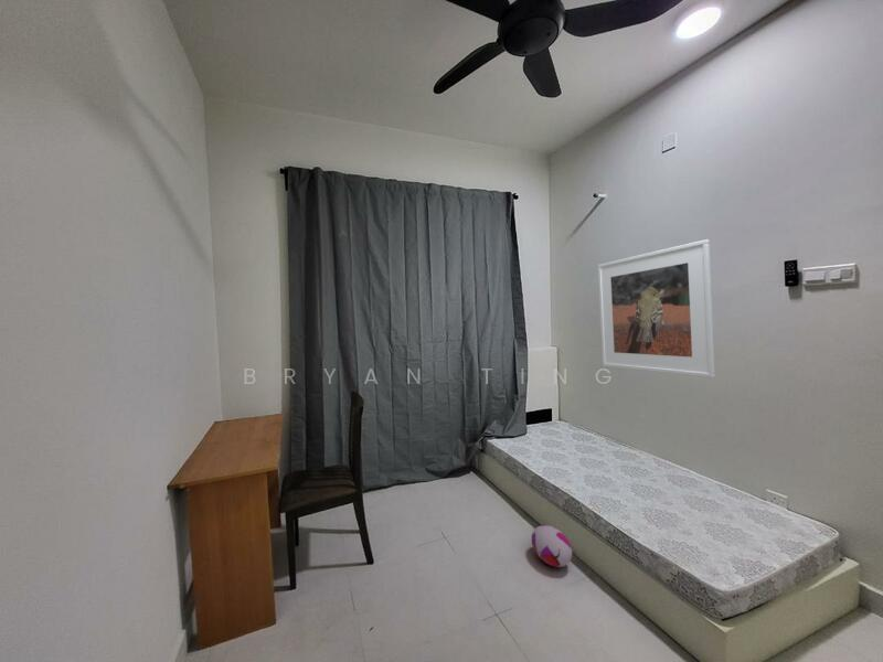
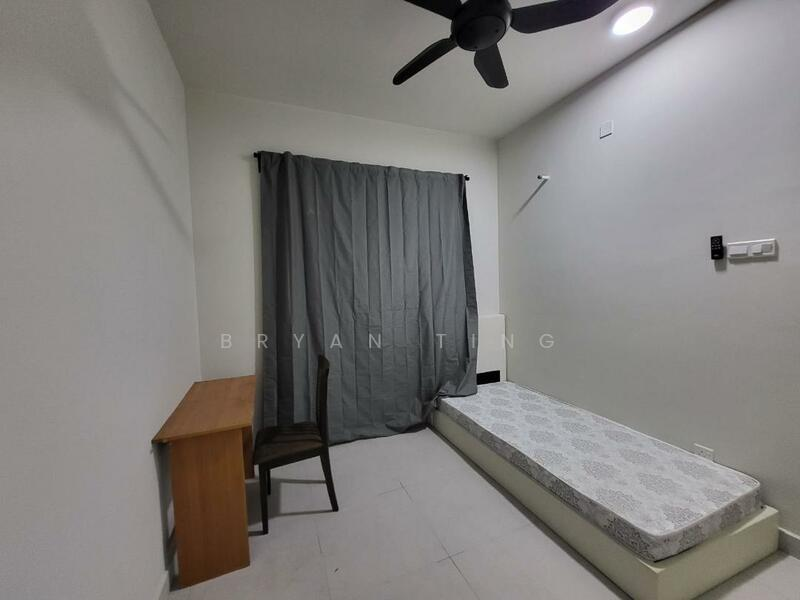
- plush toy [531,524,573,568]
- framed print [597,238,716,378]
